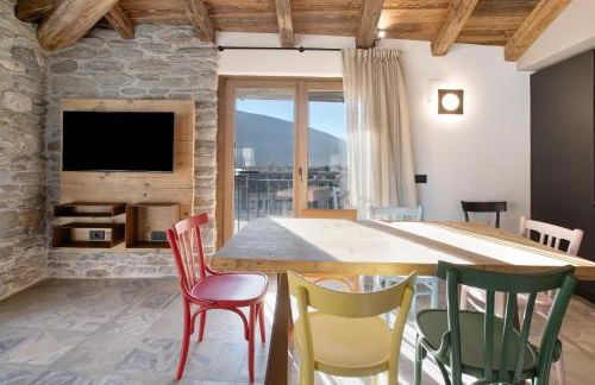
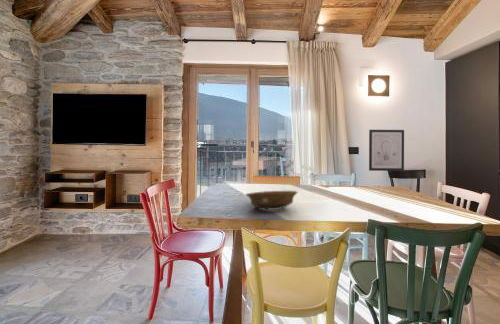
+ wall art [368,129,405,172]
+ decorative bowl [245,190,299,211]
